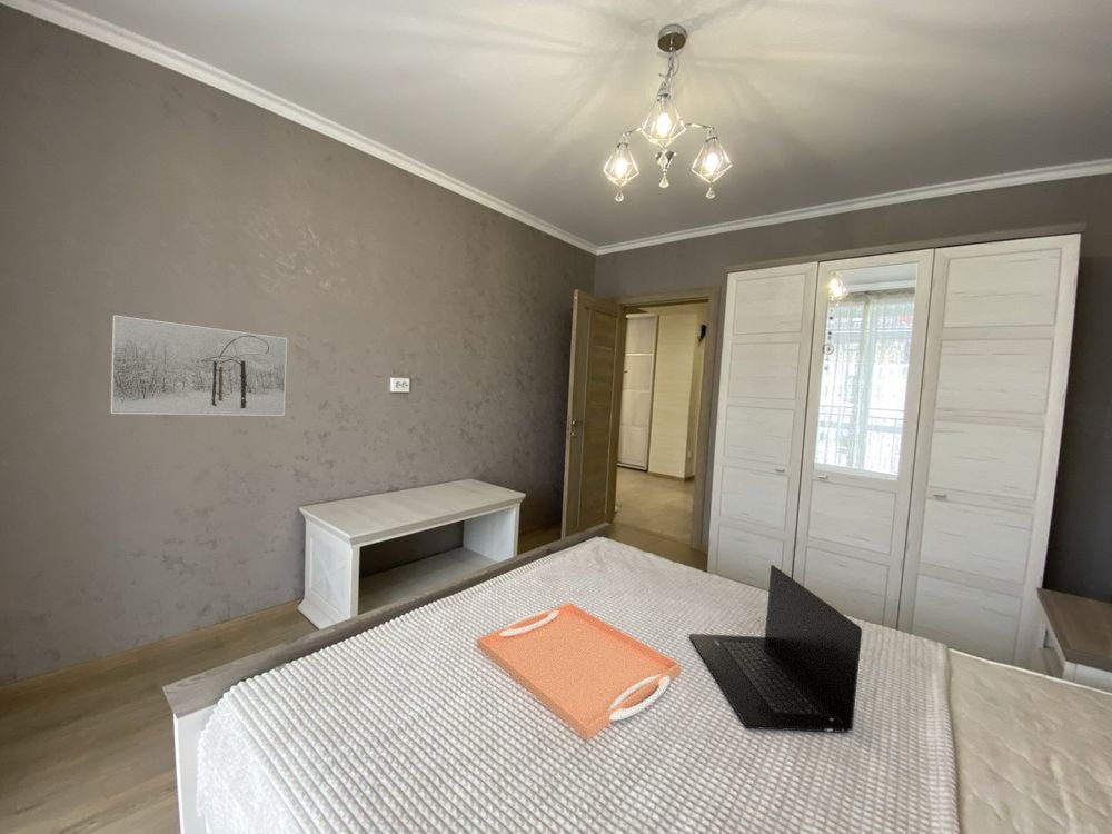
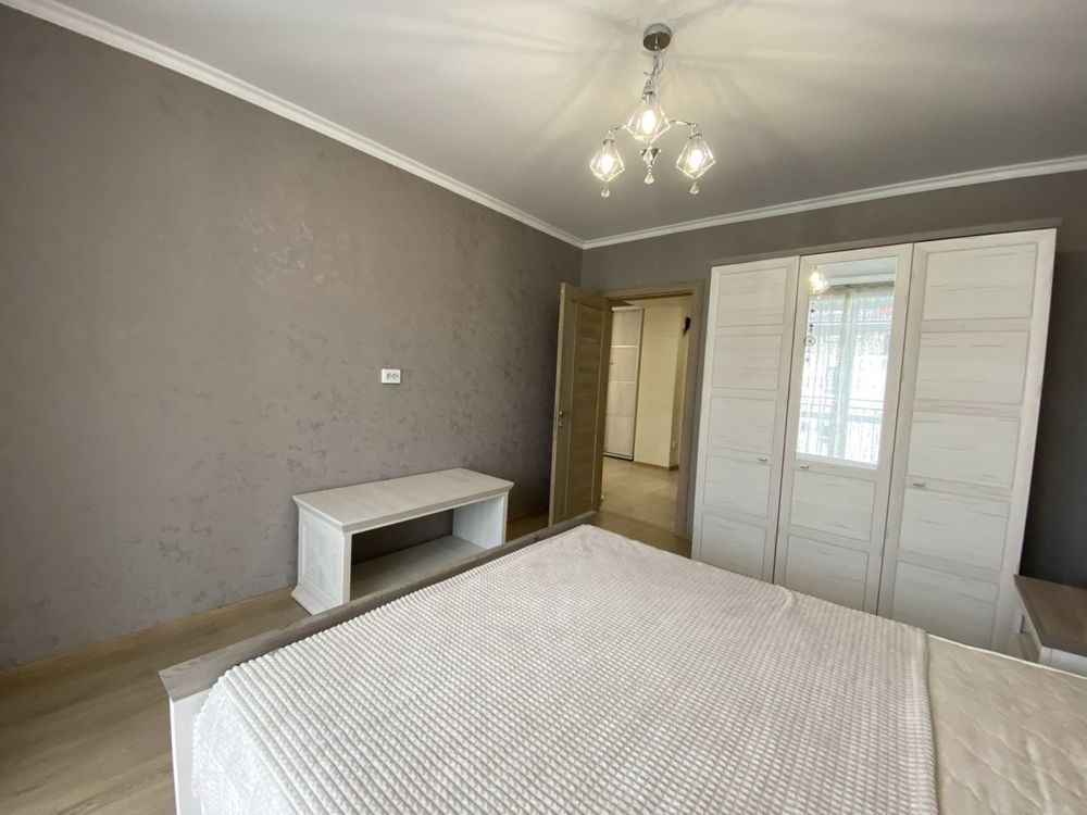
- laptop [688,564,863,734]
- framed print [110,314,288,417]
- serving tray [476,602,682,742]
